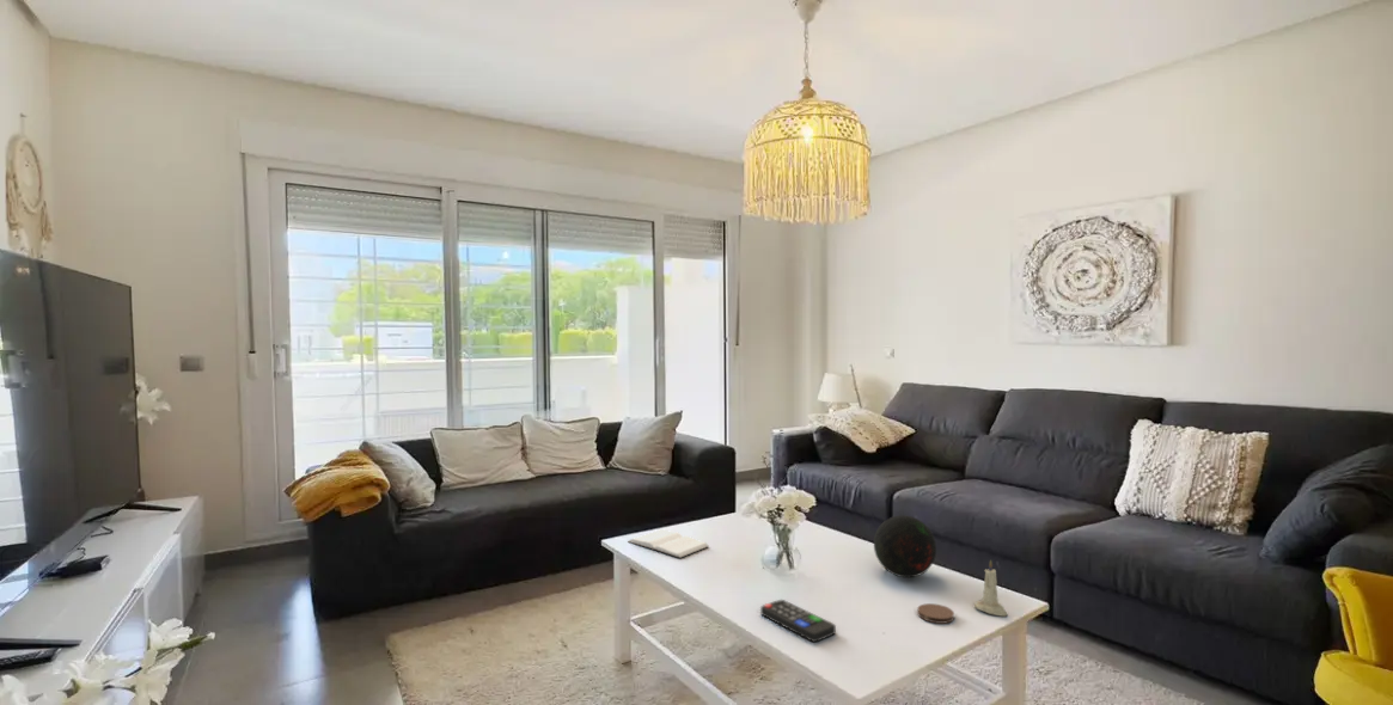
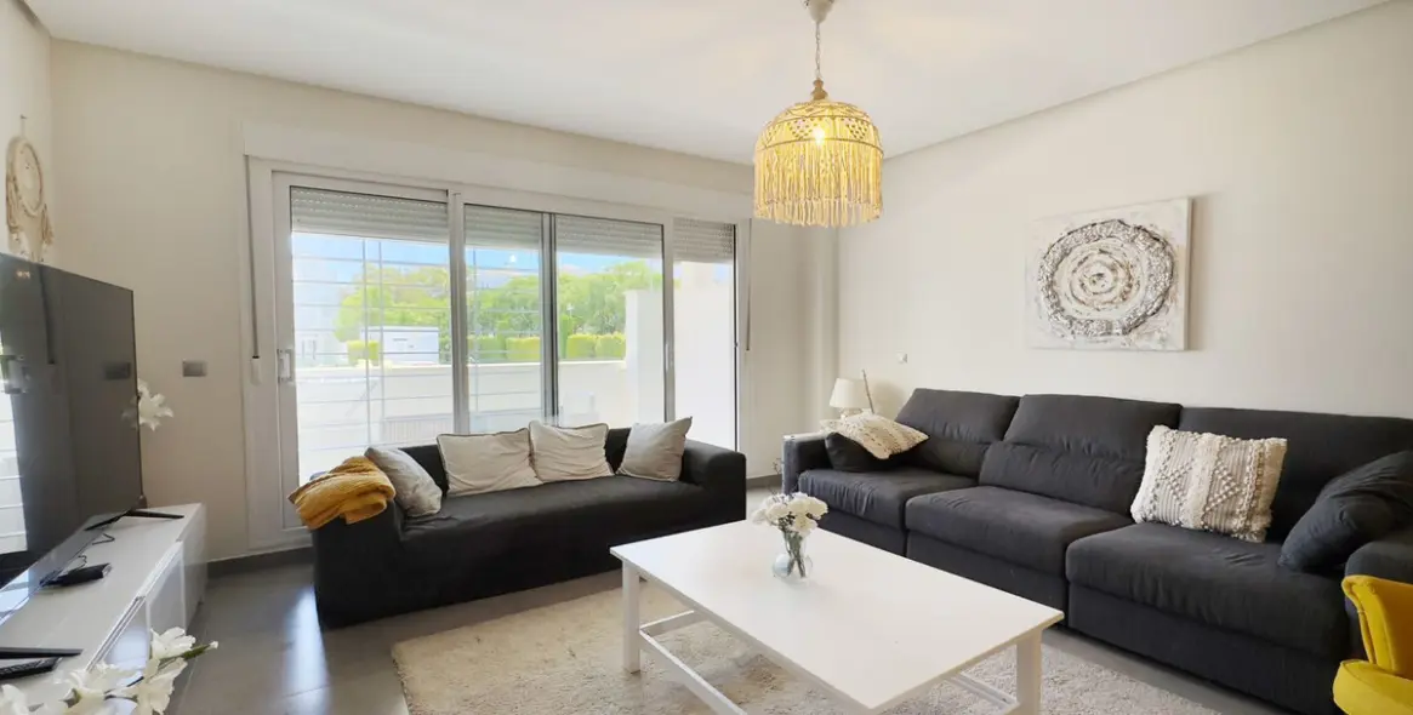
- decorative orb [873,514,937,578]
- book [627,528,709,559]
- coaster [916,602,955,625]
- remote control [759,599,837,643]
- candle [973,559,1009,618]
